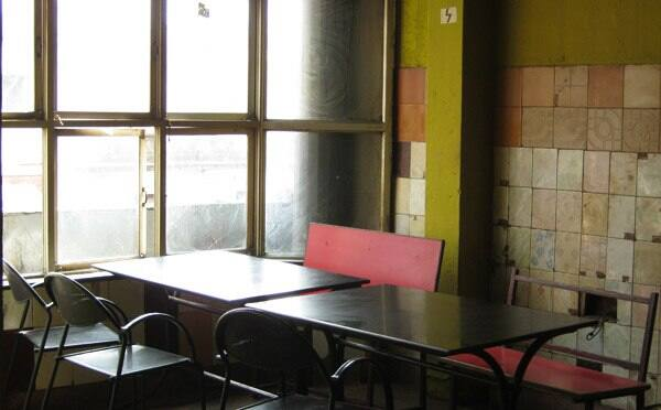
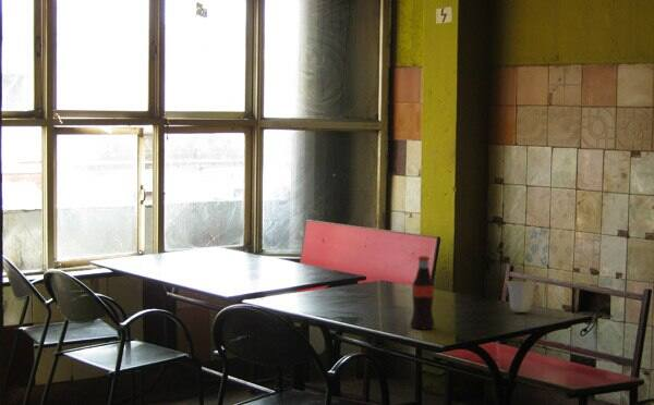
+ bottle [409,255,436,331]
+ cup [504,280,538,314]
